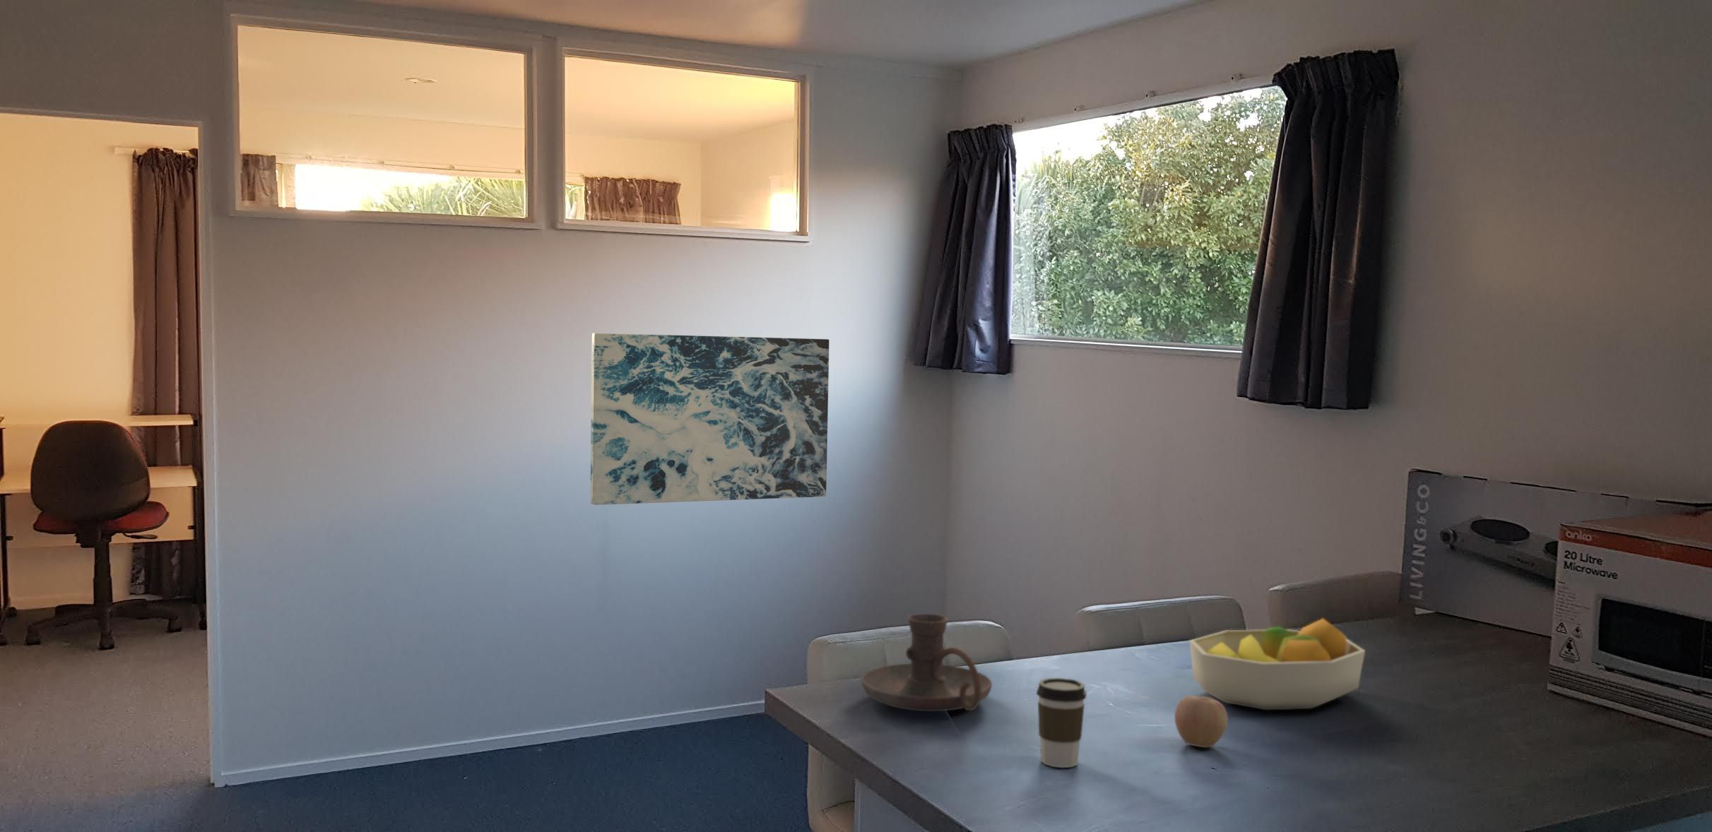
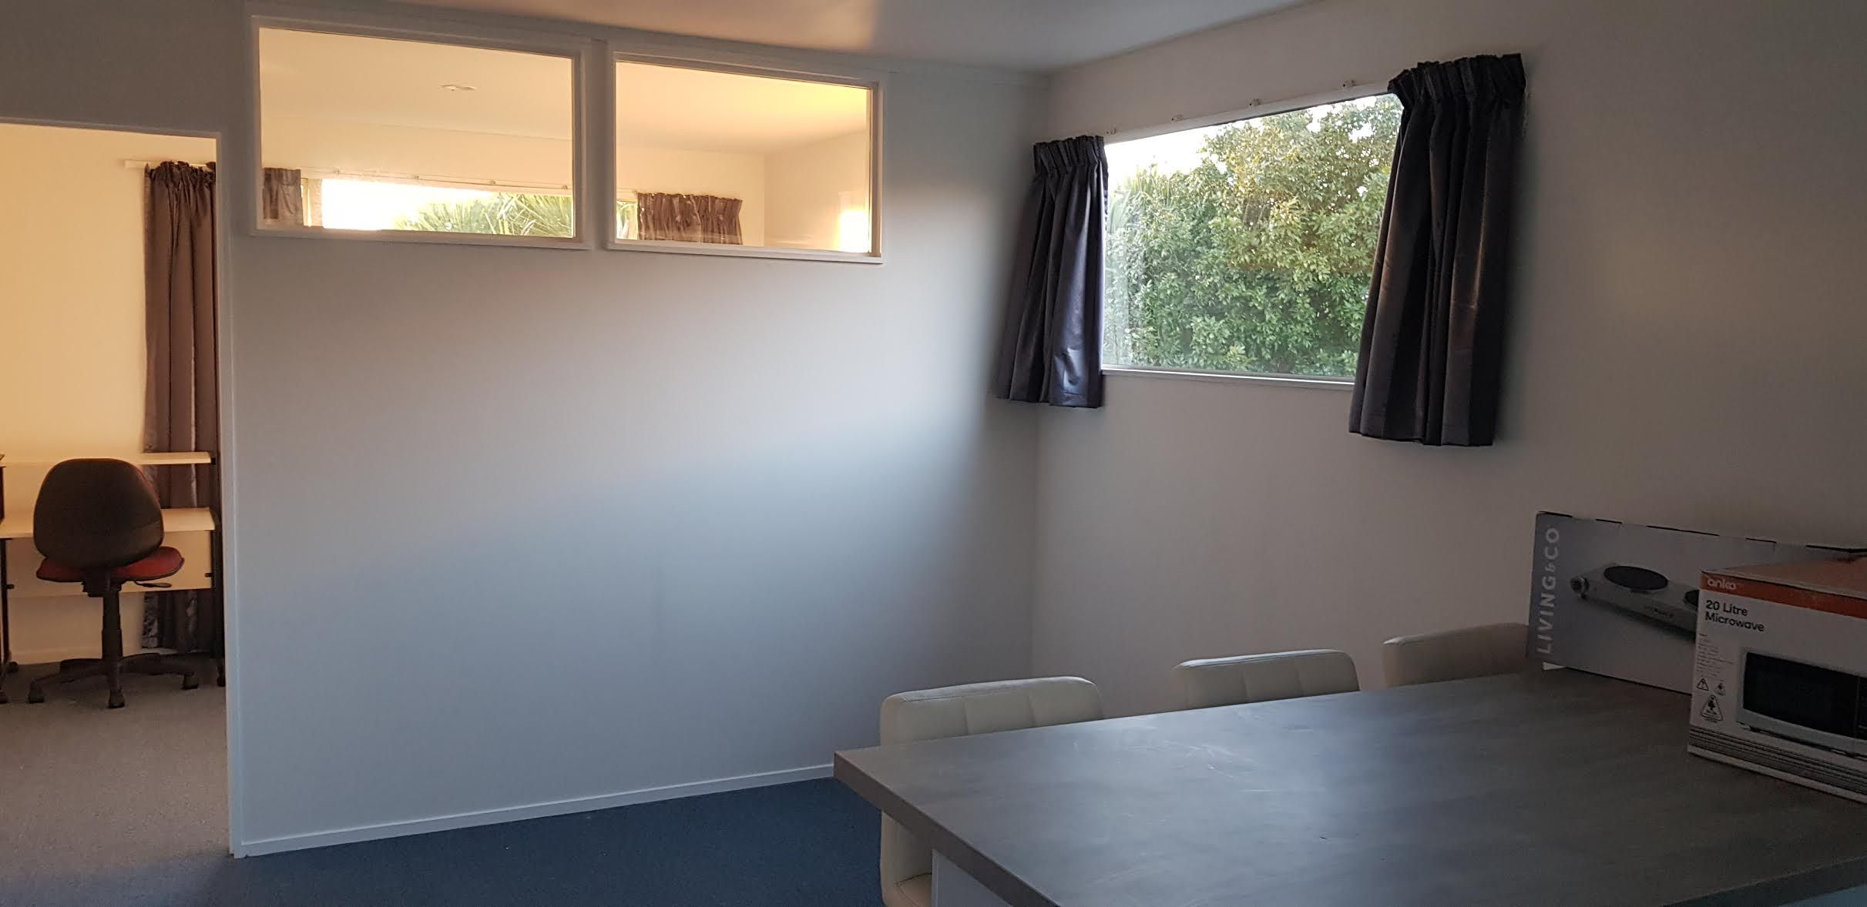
- coffee cup [1036,677,1087,769]
- candle holder [860,613,992,712]
- apple [1175,696,1228,748]
- fruit bowl [1188,617,1366,711]
- wall art [590,333,830,506]
